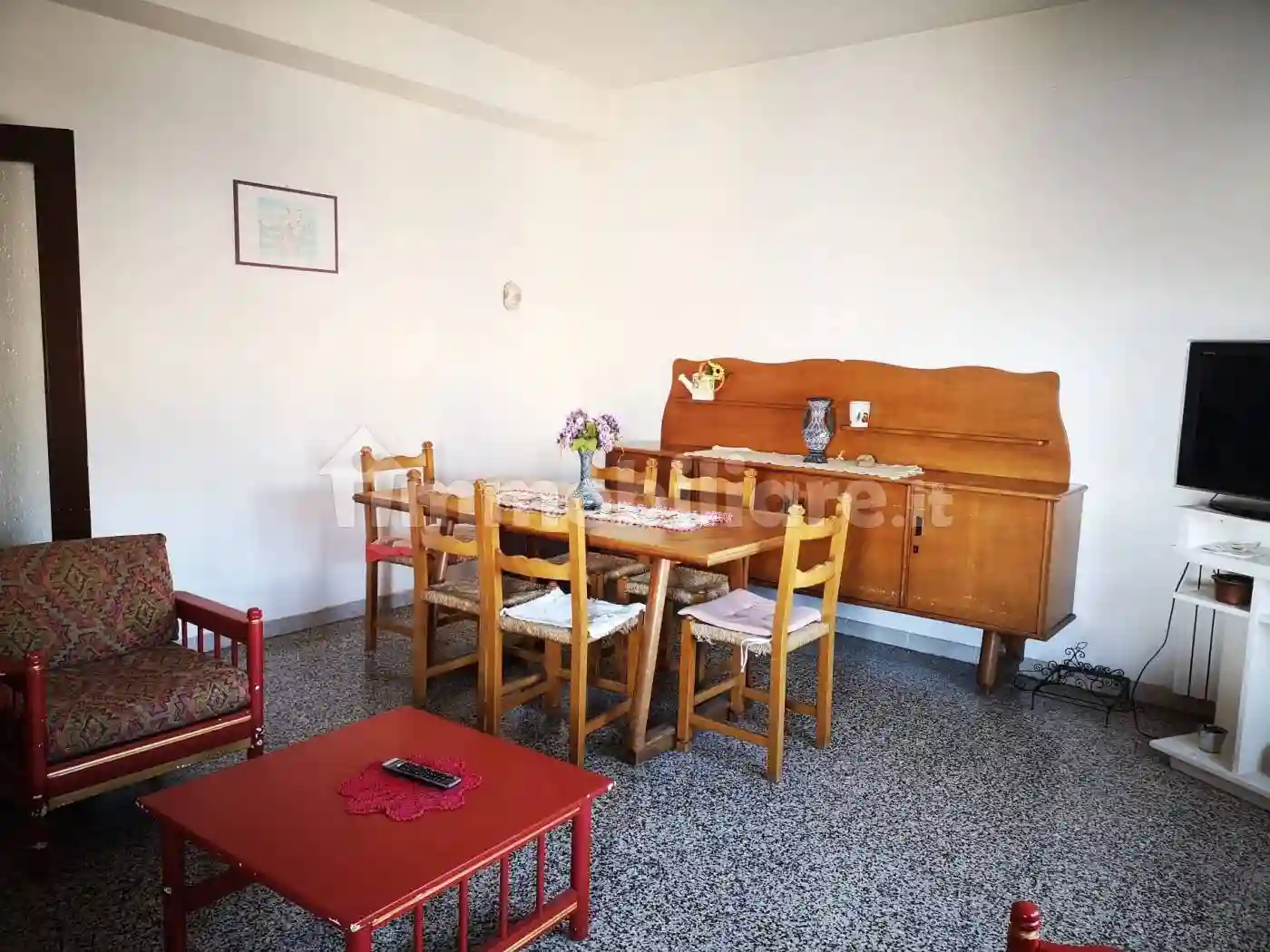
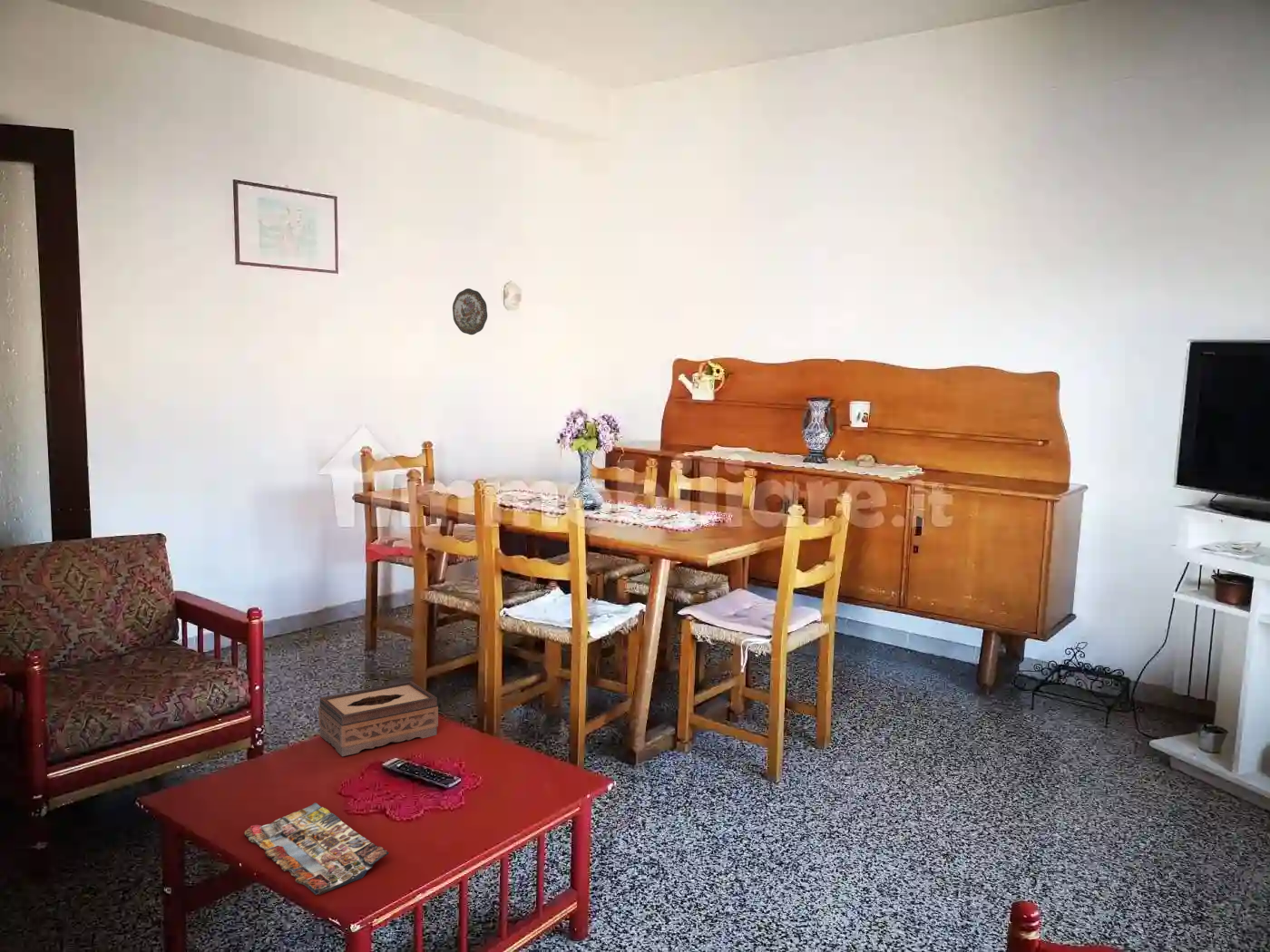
+ decorative plate [452,287,488,335]
+ magazine [244,802,390,896]
+ tissue box [318,680,439,757]
